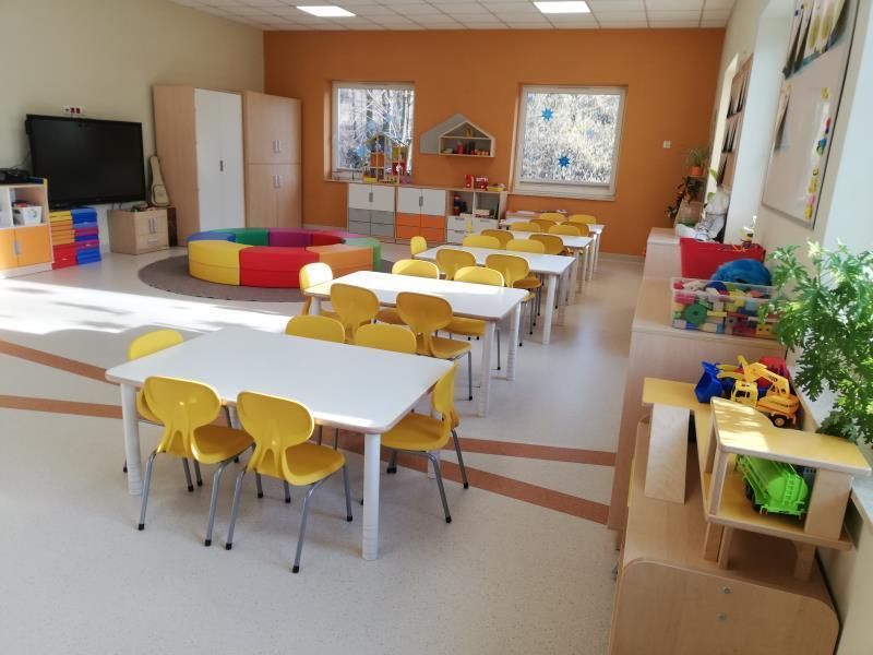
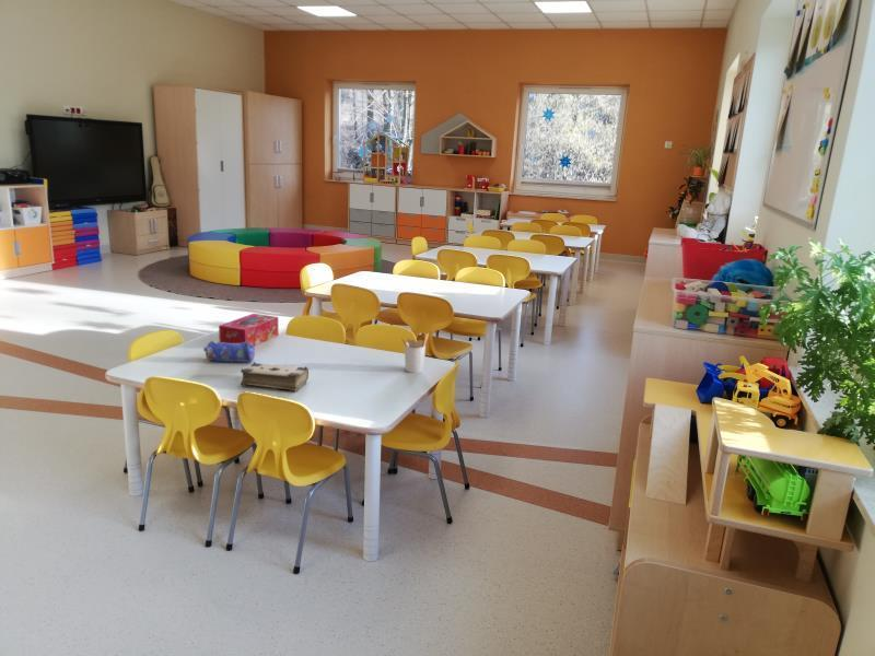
+ book [240,361,310,394]
+ pencil case [202,339,256,363]
+ tissue box [218,313,280,347]
+ utensil holder [399,332,430,374]
